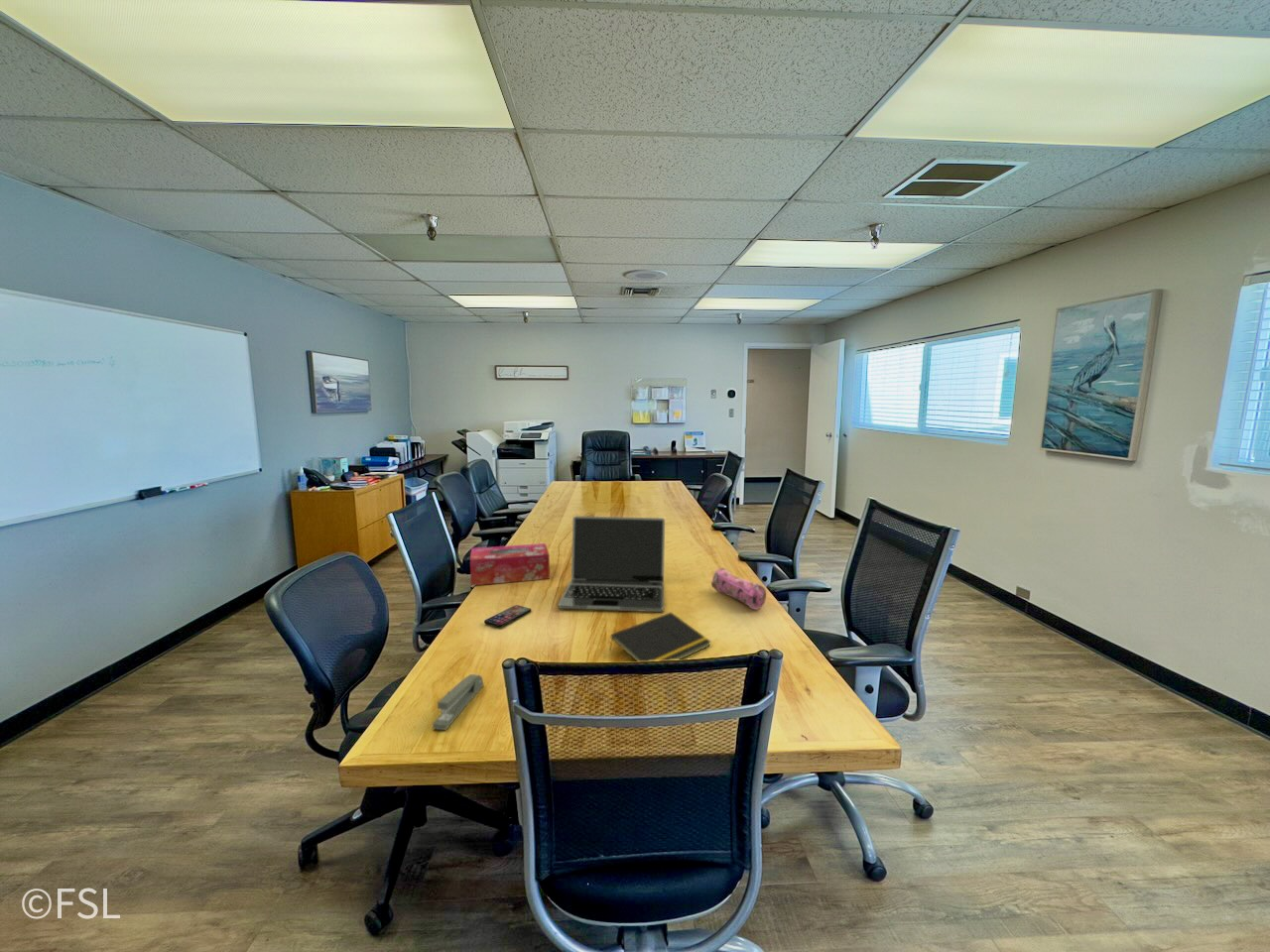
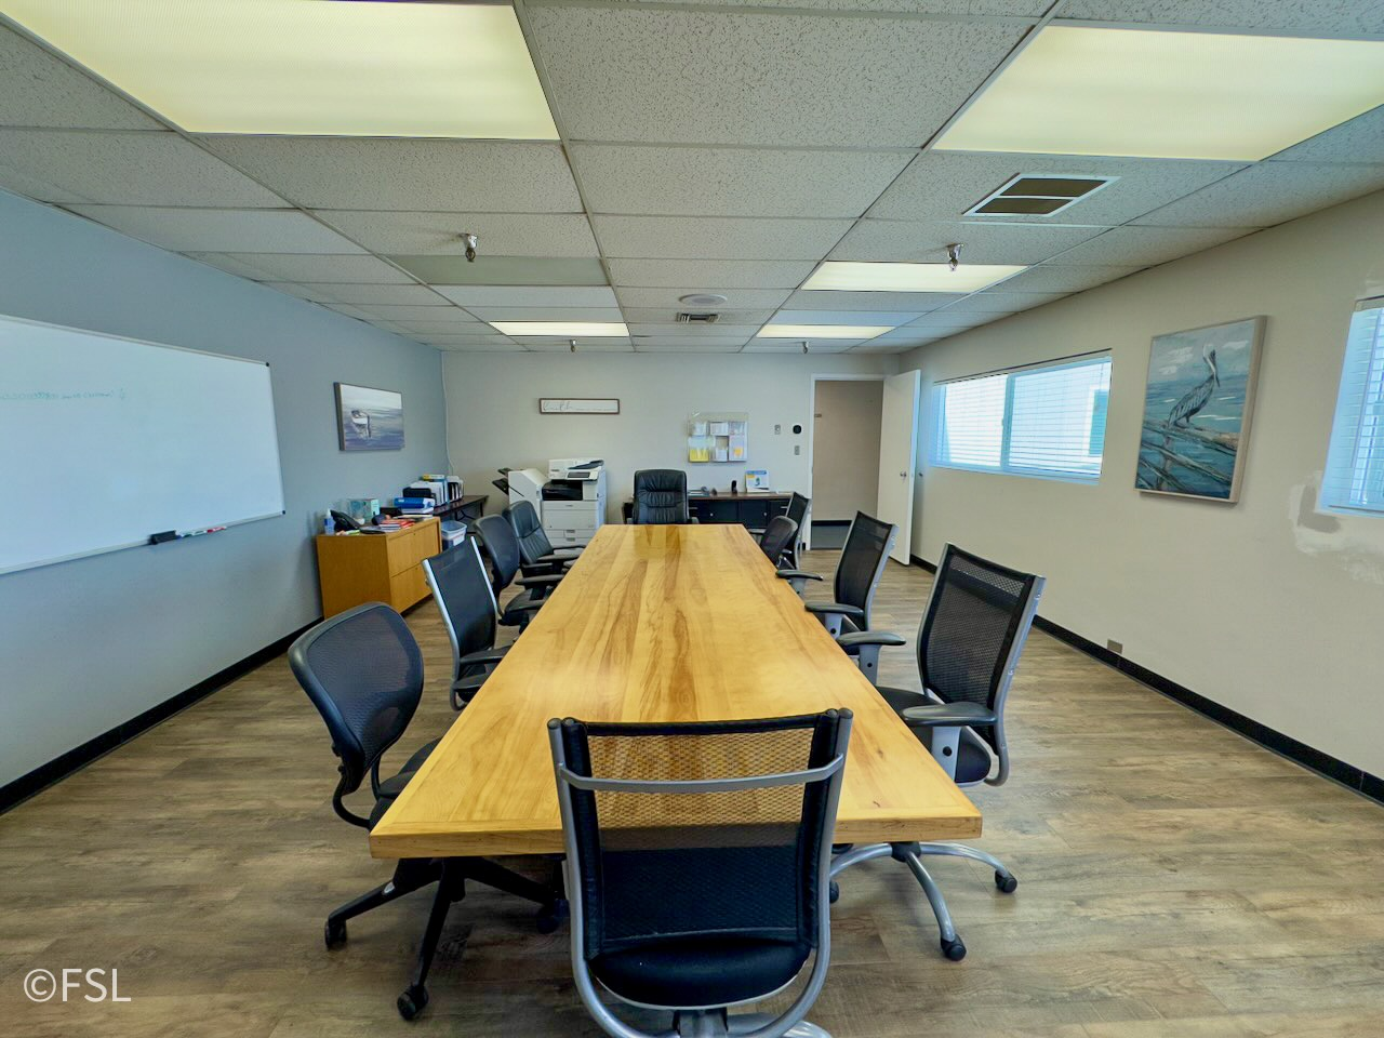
- laptop [557,515,666,613]
- notepad [608,611,711,662]
- stapler [432,673,485,731]
- pencil case [710,566,767,610]
- tissue box [469,542,551,586]
- smartphone [483,604,532,629]
